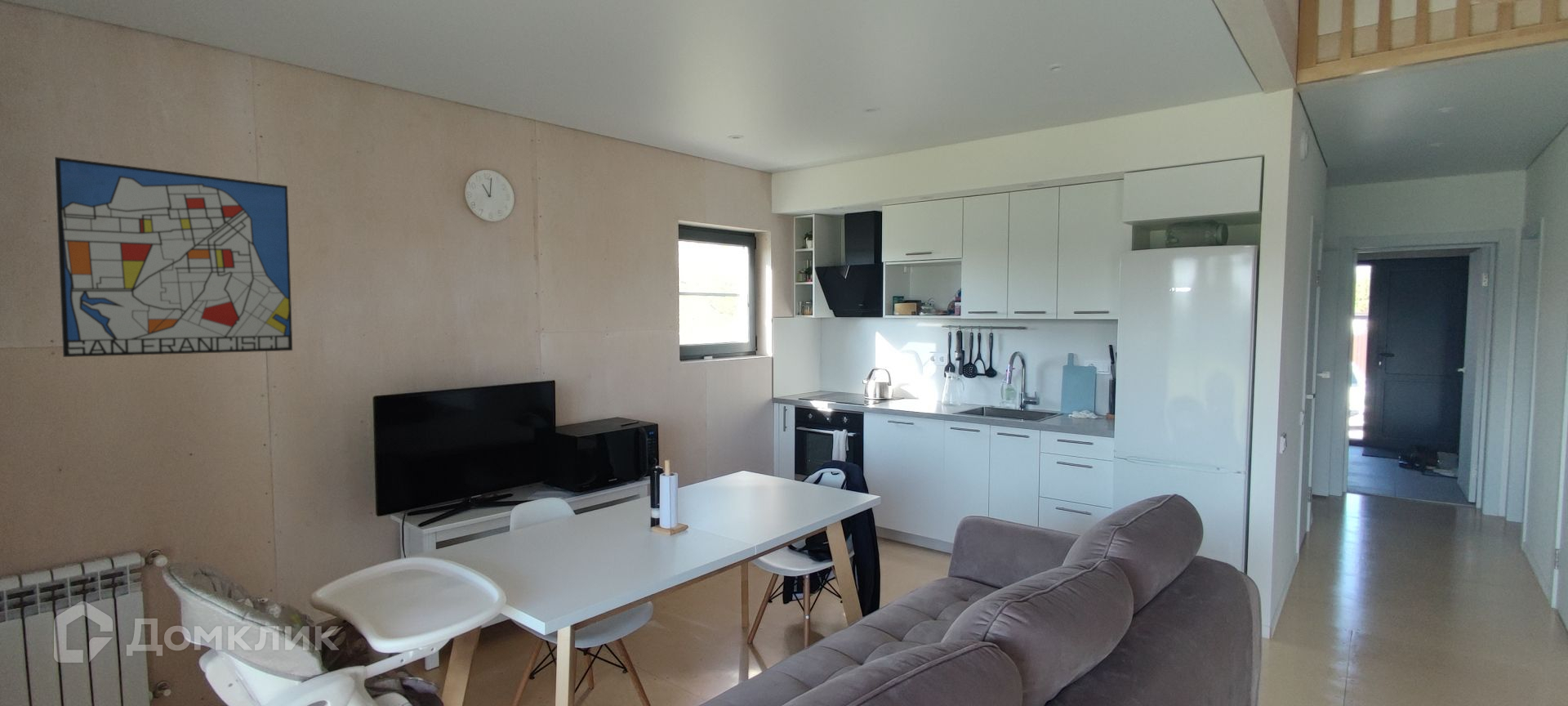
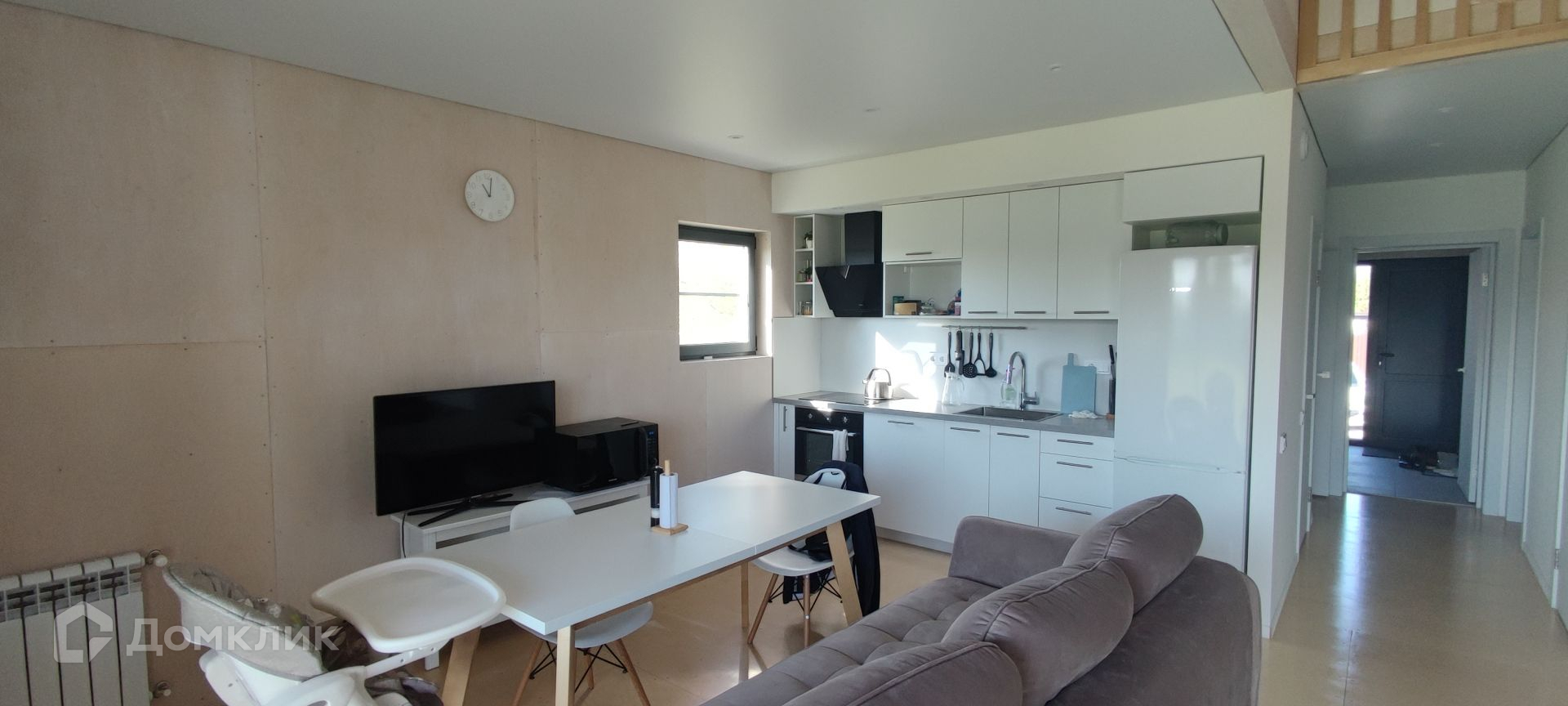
- wall art [53,156,293,358]
